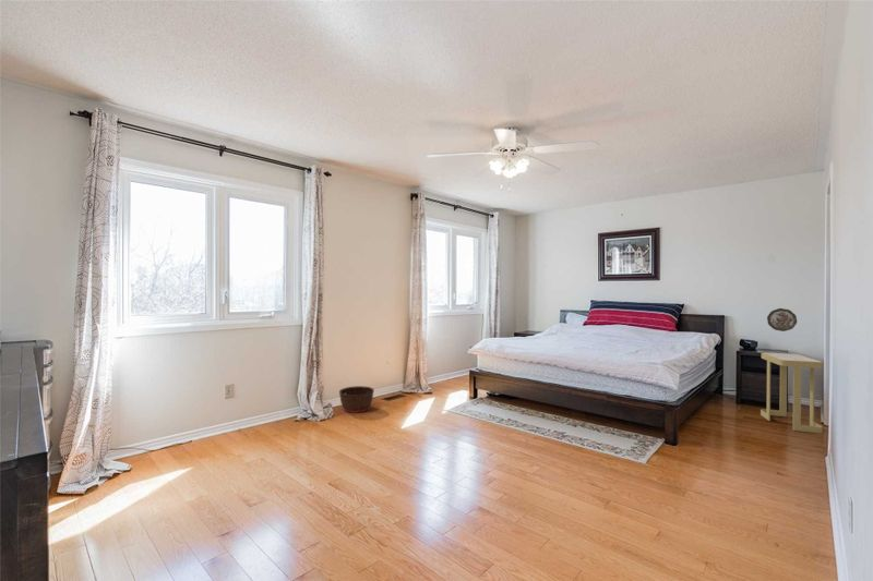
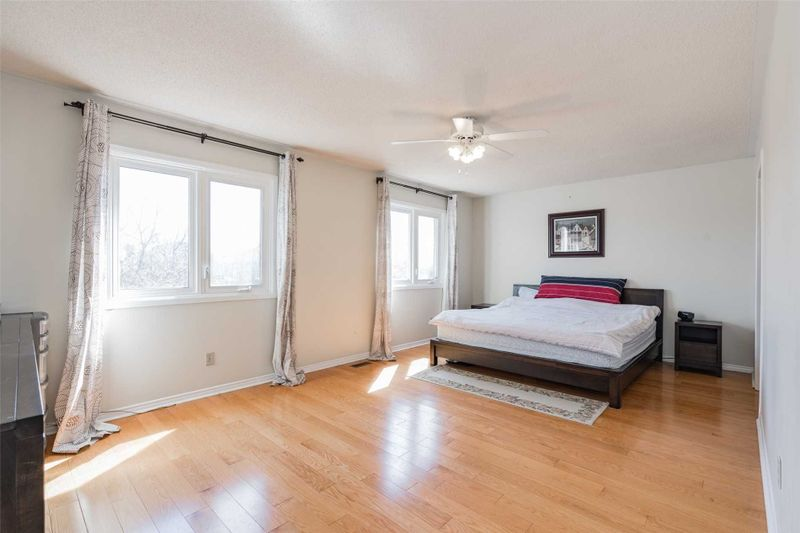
- side table [760,352,824,434]
- decorative plate [766,307,798,332]
- basket [338,385,375,414]
